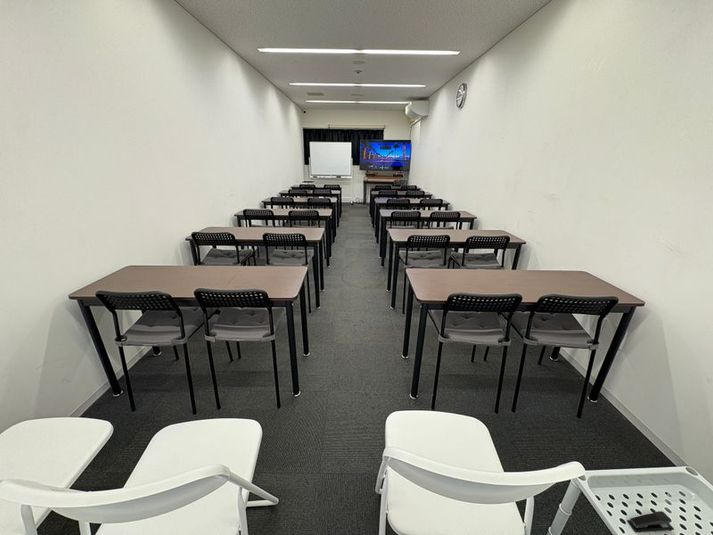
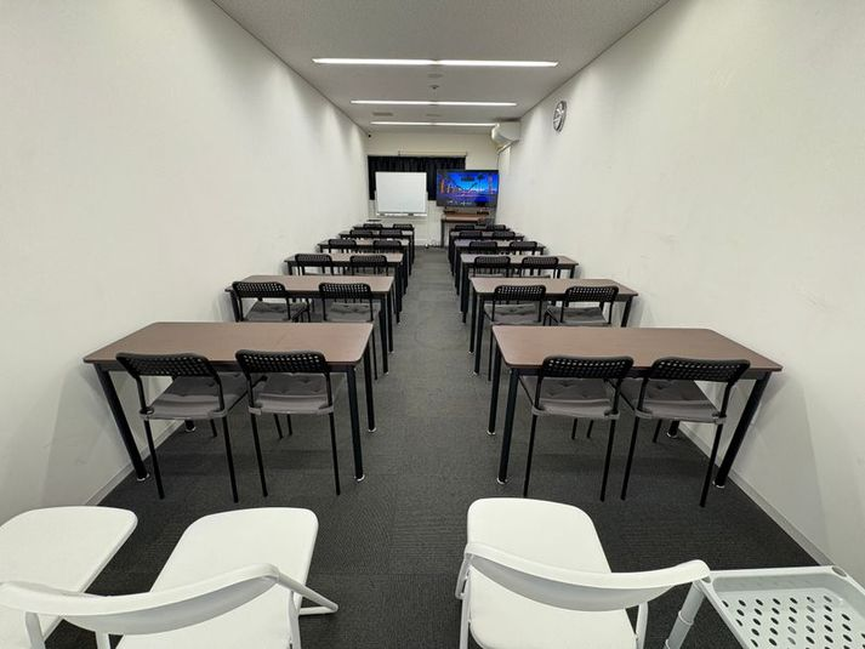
- stapler [626,510,675,533]
